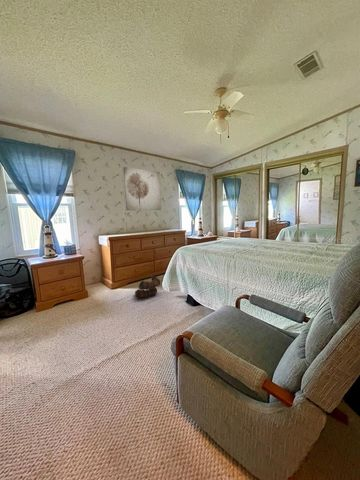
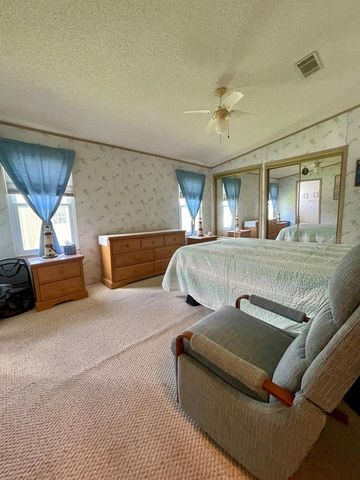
- boots [134,272,161,299]
- wall art [122,166,162,211]
